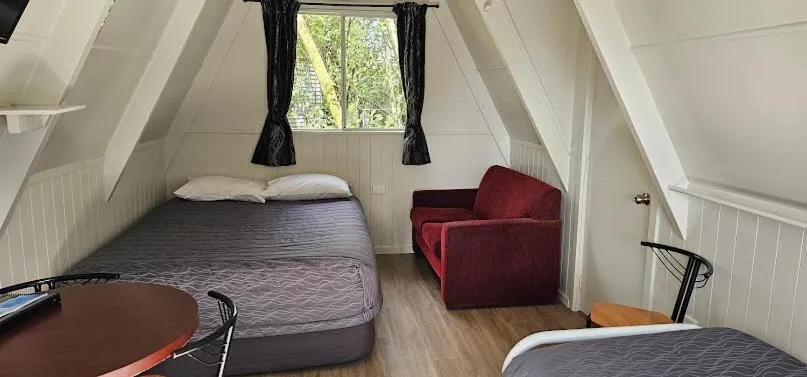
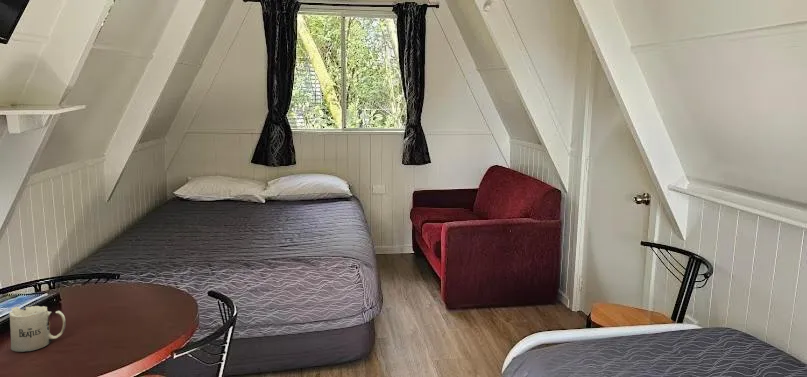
+ mug [8,305,66,353]
